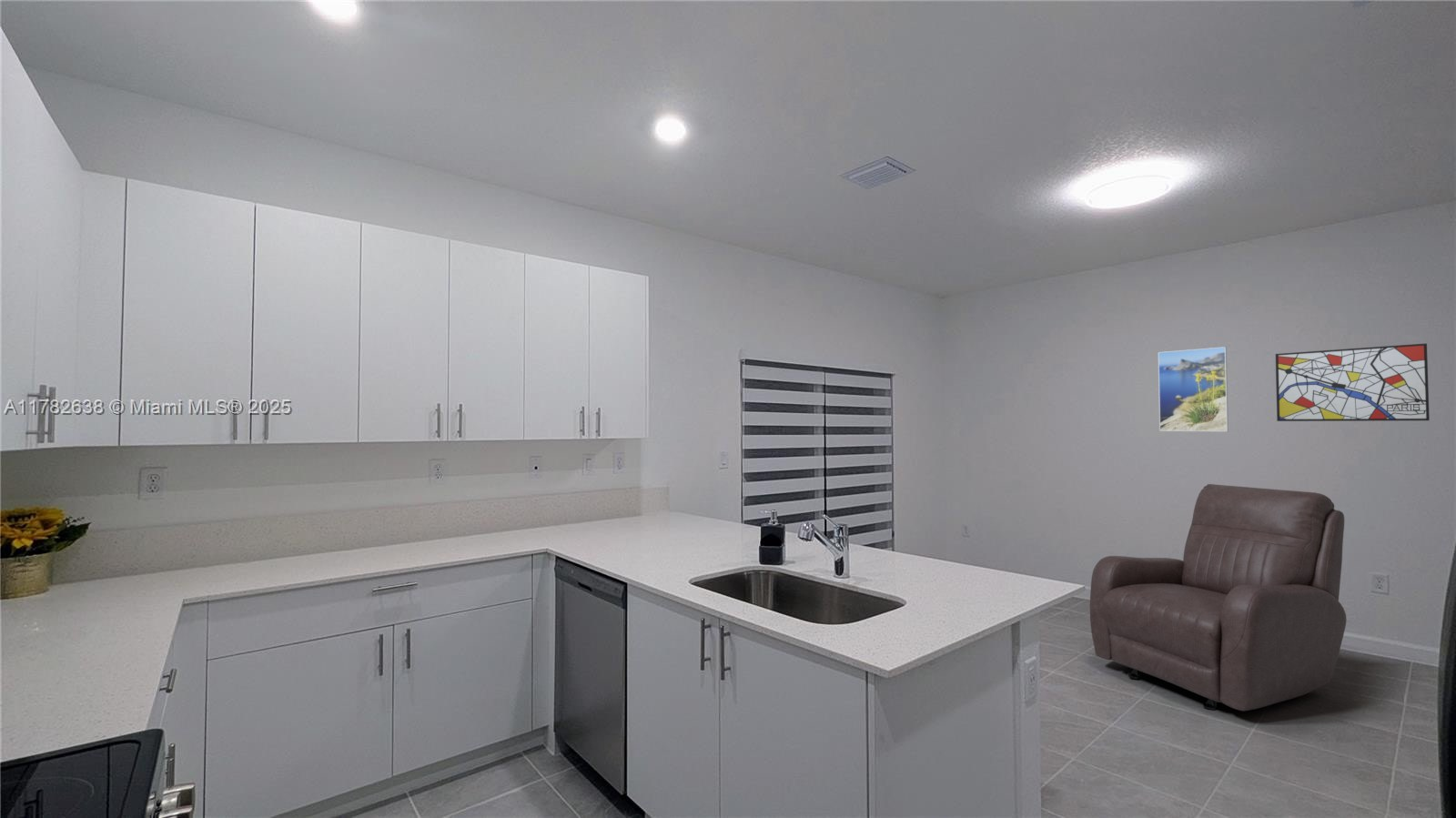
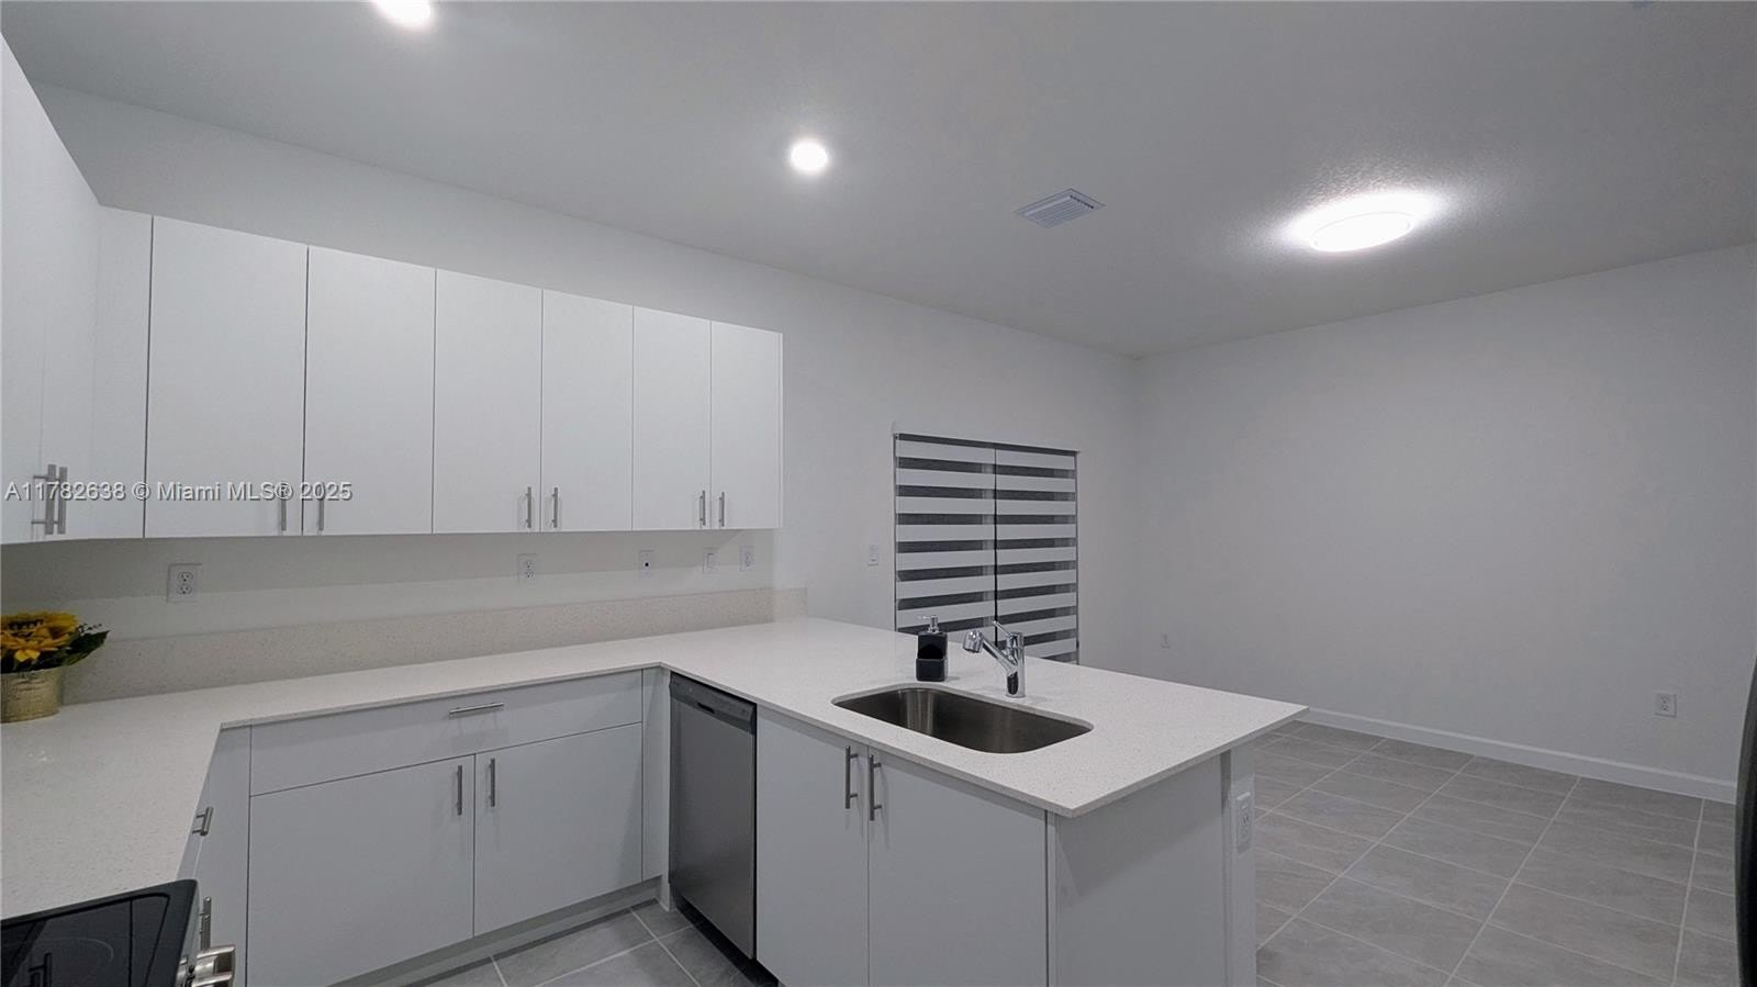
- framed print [1158,346,1229,432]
- chair [1089,483,1348,712]
- wall art [1275,342,1431,422]
